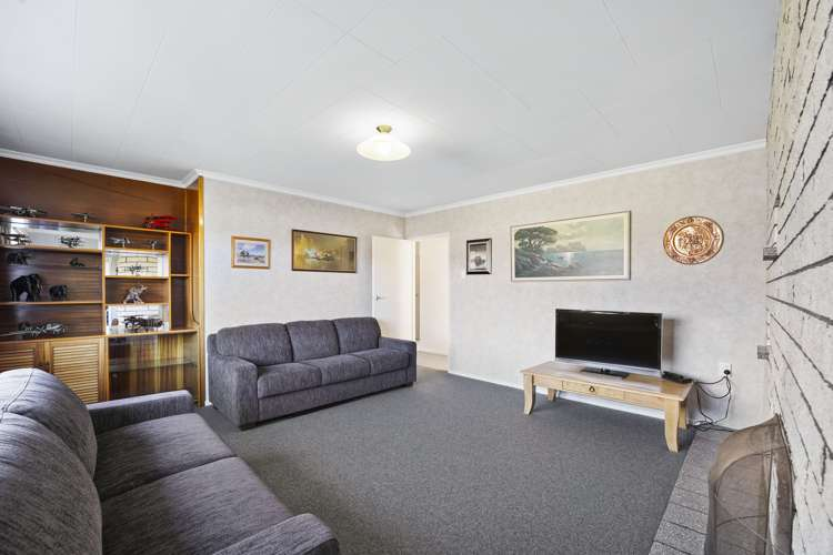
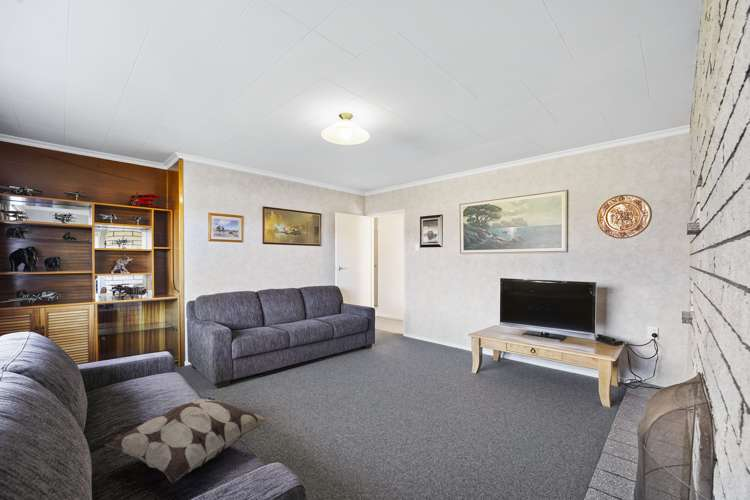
+ decorative pillow [104,396,271,484]
